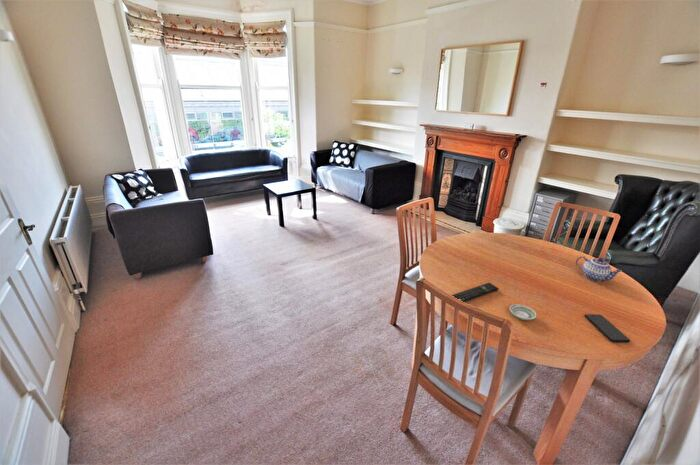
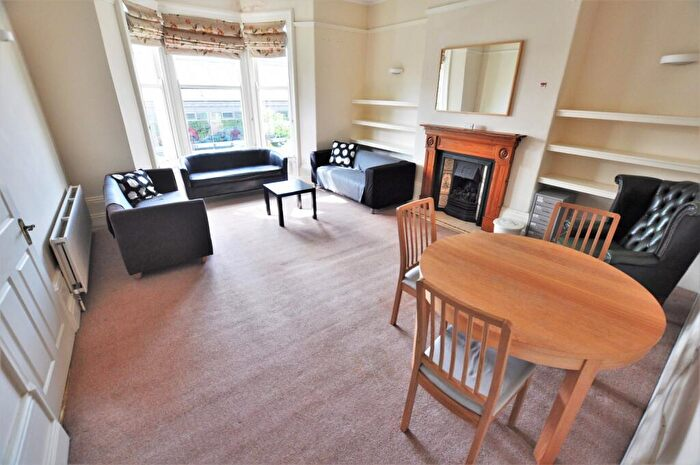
- remote control [451,282,500,303]
- saucer [508,303,538,321]
- smartphone [584,313,631,343]
- teapot [575,255,623,282]
